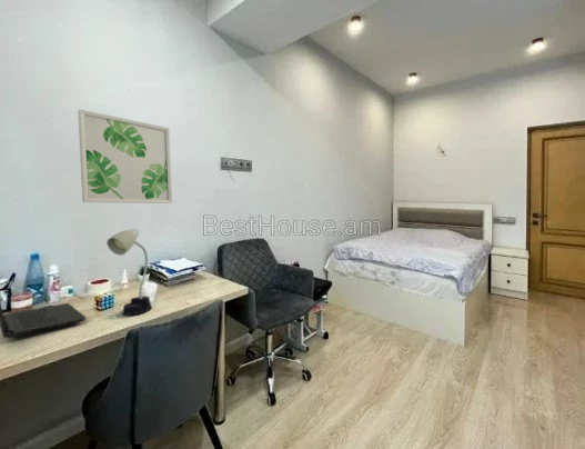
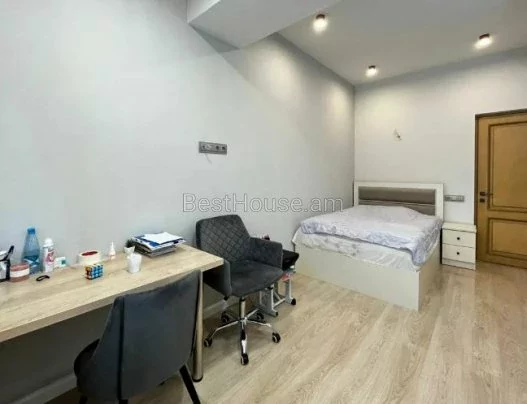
- desk lamp [105,227,153,317]
- wall art [77,108,173,204]
- laptop [0,301,87,339]
